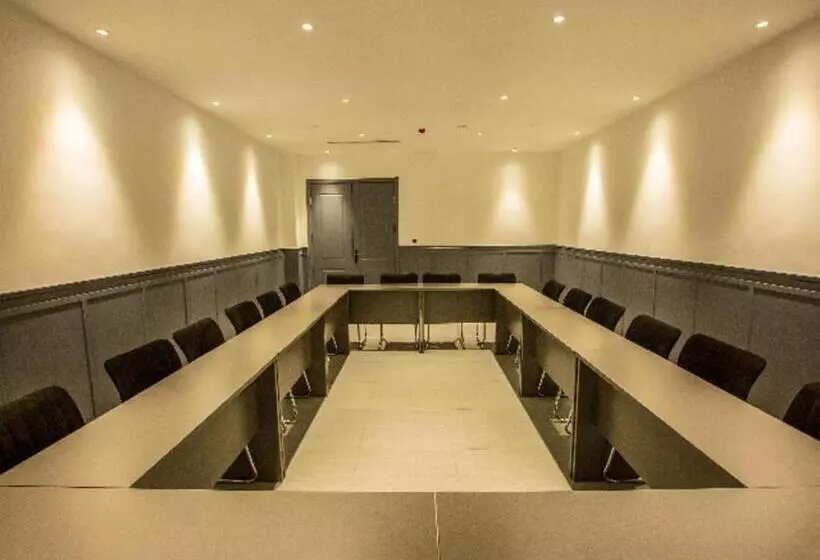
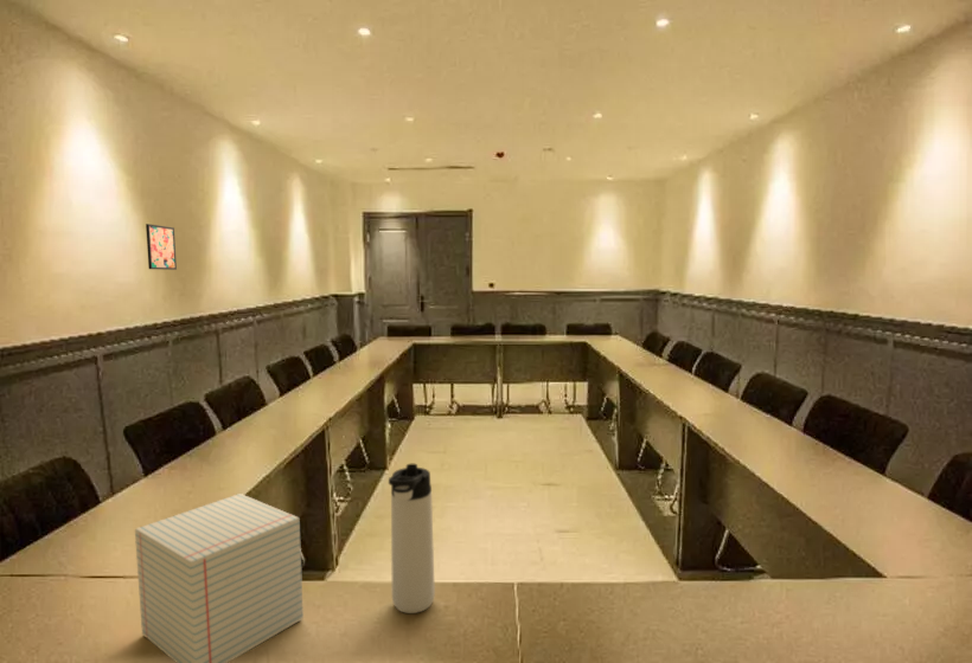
+ wall art [145,223,178,271]
+ thermos bottle [388,463,436,614]
+ notepad [134,493,305,663]
